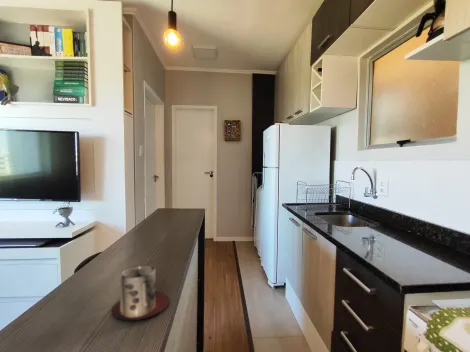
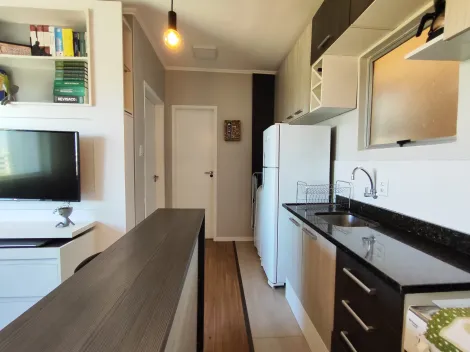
- mug [111,264,170,321]
